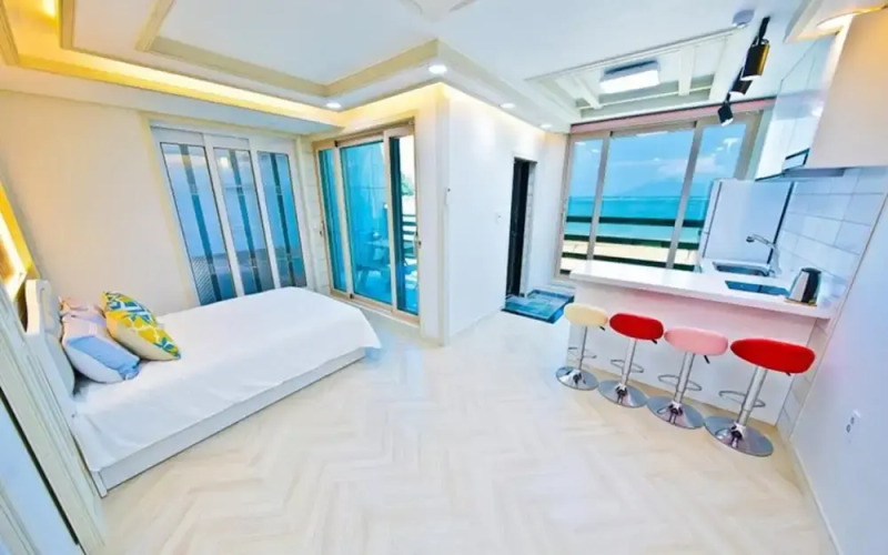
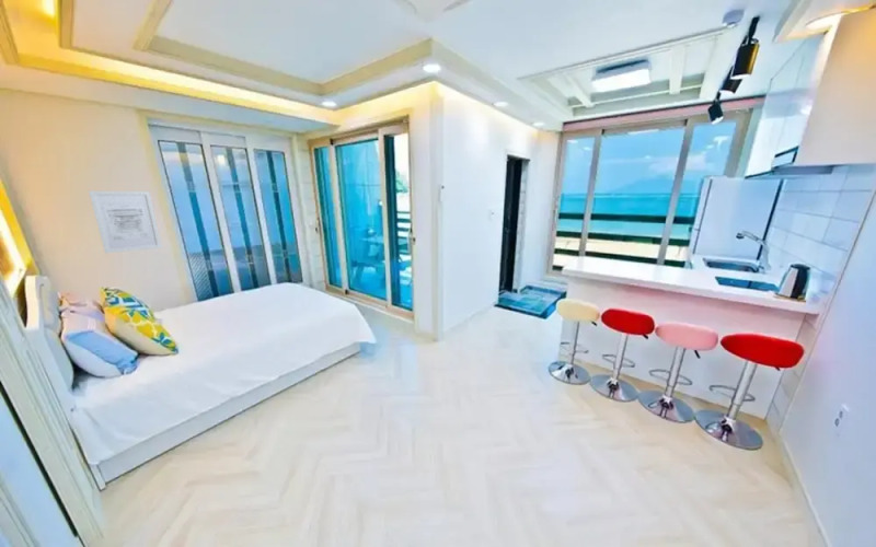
+ wall art [88,190,163,254]
